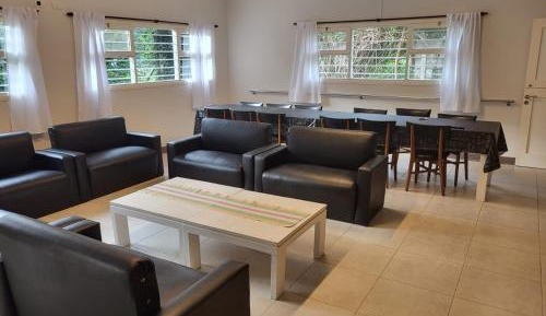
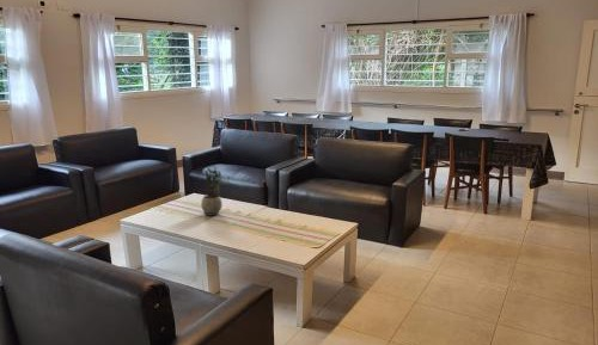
+ potted plant [200,165,231,217]
